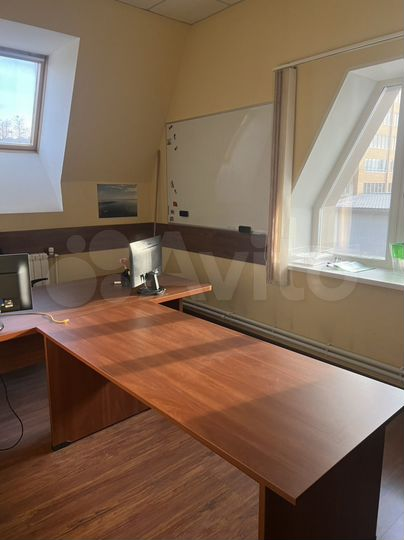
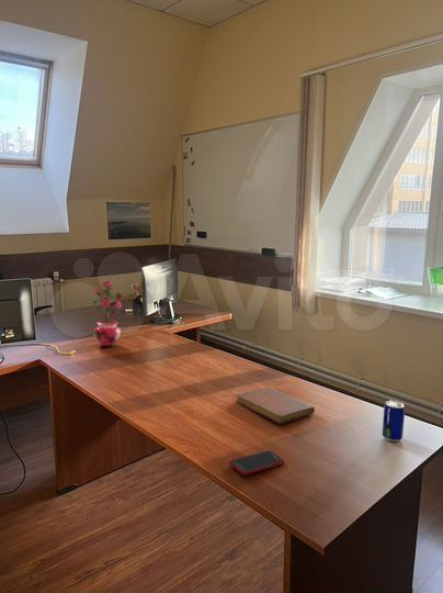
+ potted plant [88,280,124,348]
+ beer can [382,400,406,443]
+ notebook [235,387,316,424]
+ cell phone [229,450,285,477]
